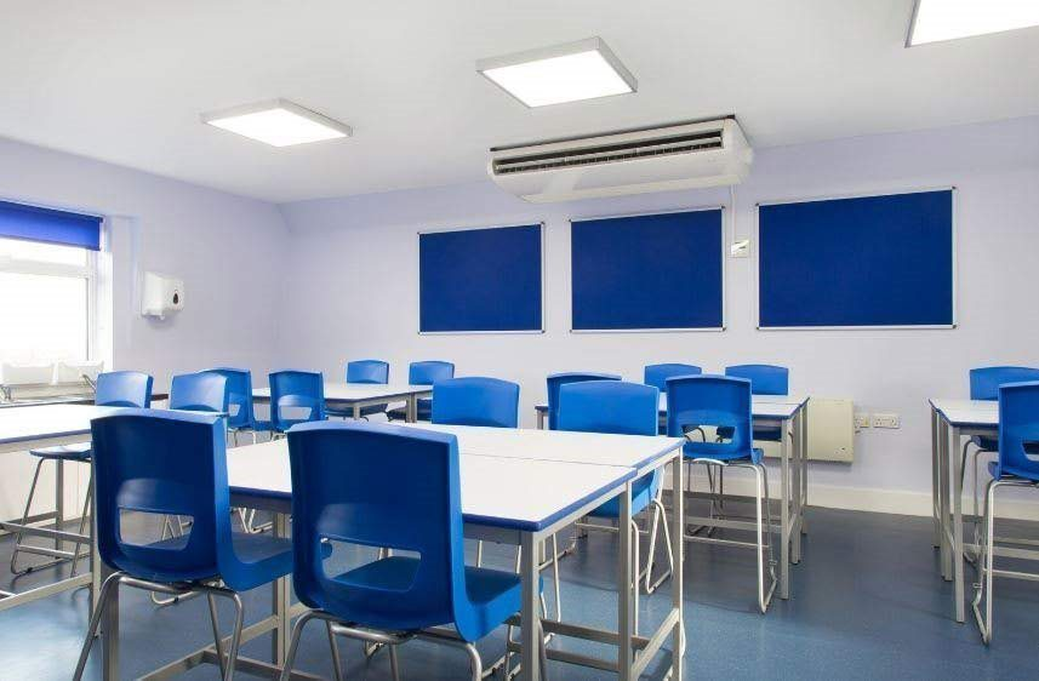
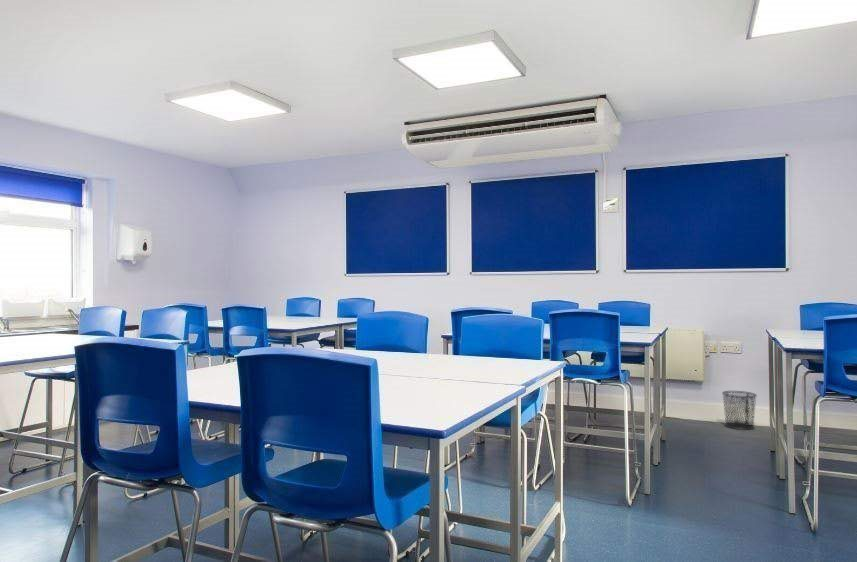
+ waste bin [721,390,758,431]
